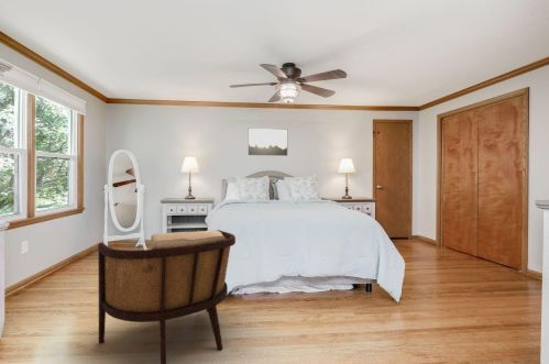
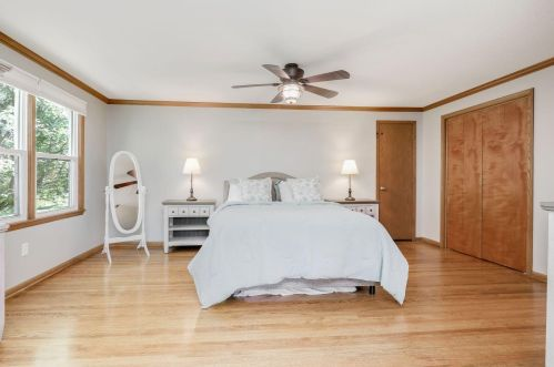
- wall art [248,128,288,157]
- armchair [97,229,237,364]
